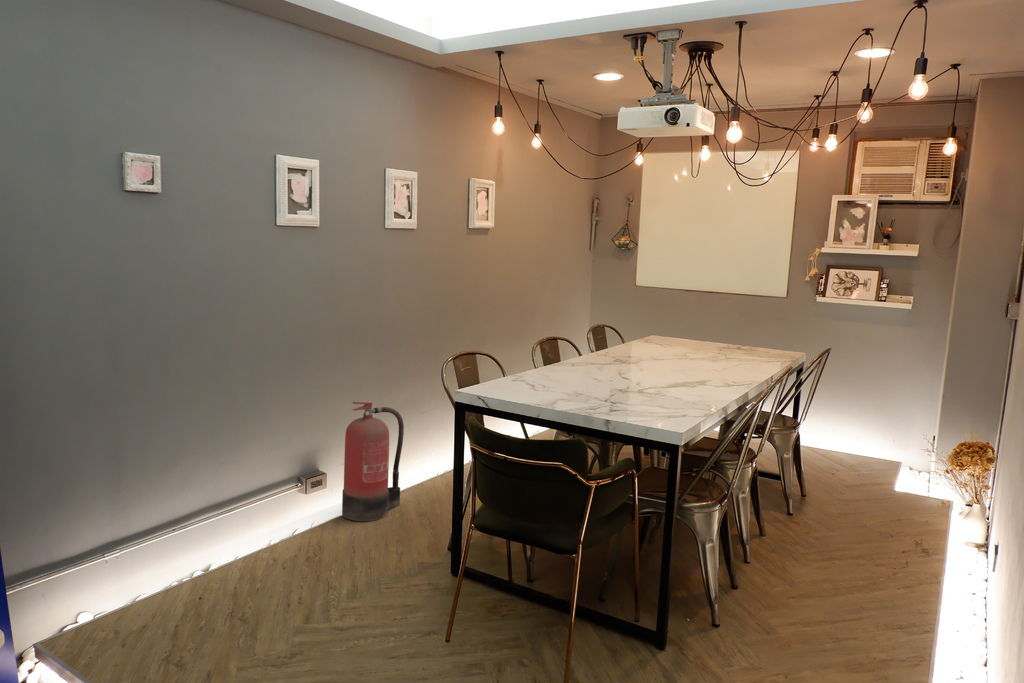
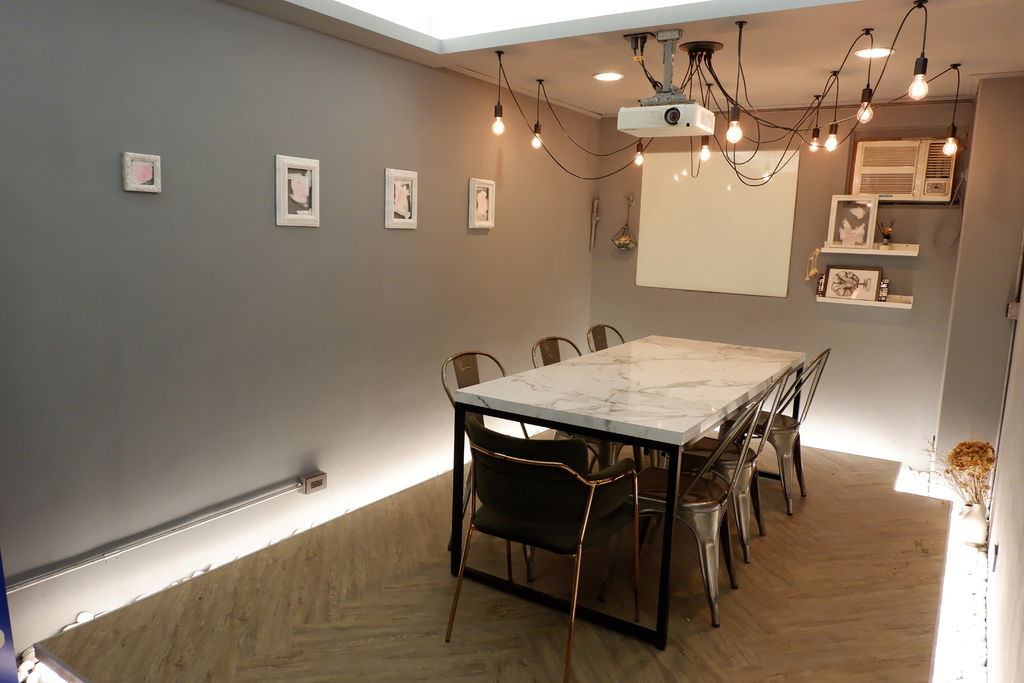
- fire extinguisher [341,401,405,522]
